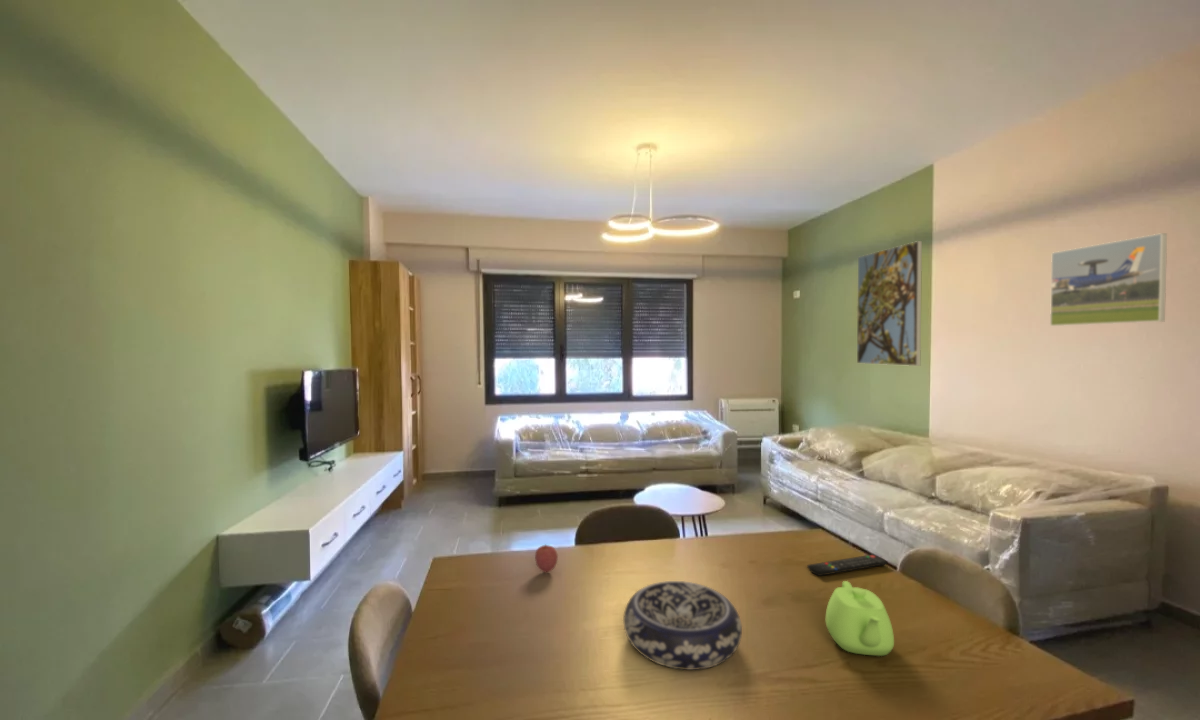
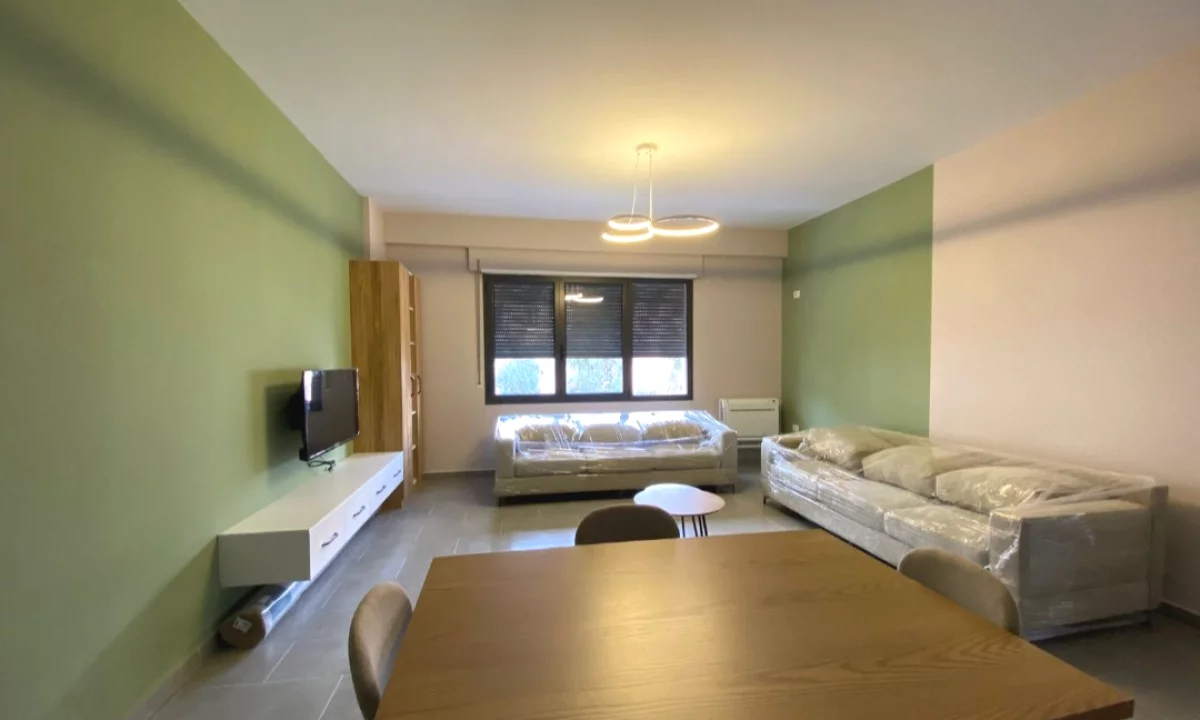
- teapot [825,580,895,657]
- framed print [1049,232,1168,327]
- decorative bowl [622,580,743,671]
- remote control [806,553,889,577]
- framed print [856,240,923,367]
- fruit [534,543,559,573]
